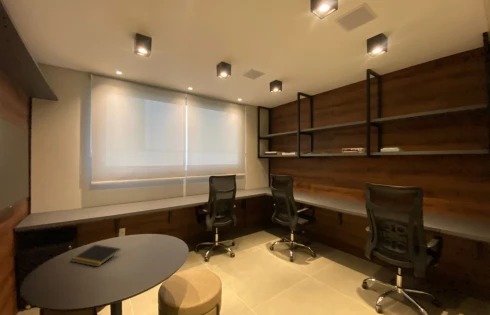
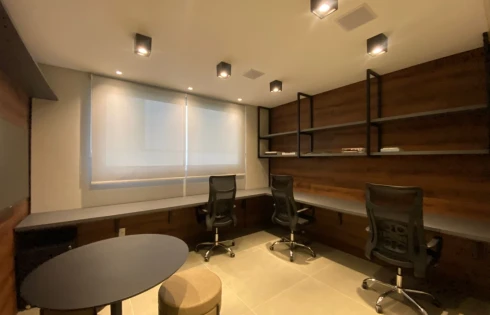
- notepad [70,244,122,268]
